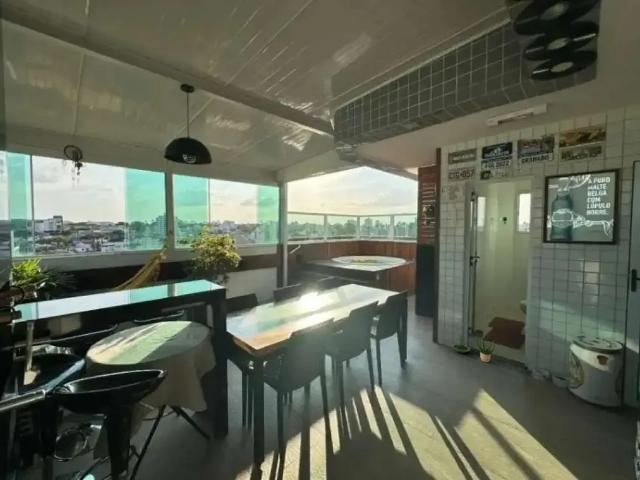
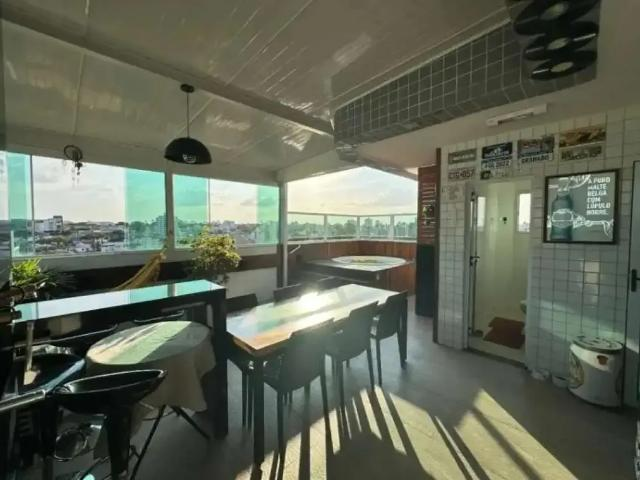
- terrarium [451,334,471,354]
- potted plant [475,334,495,363]
